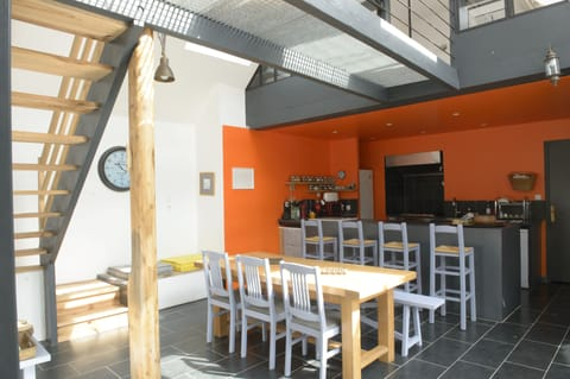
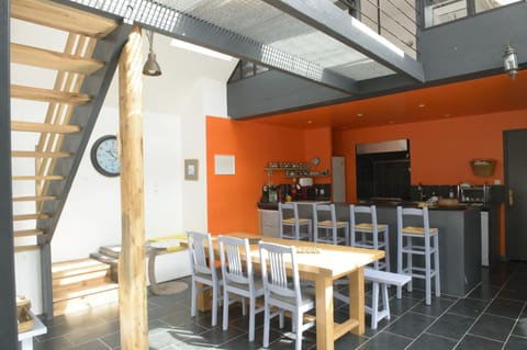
+ side table [147,239,190,296]
